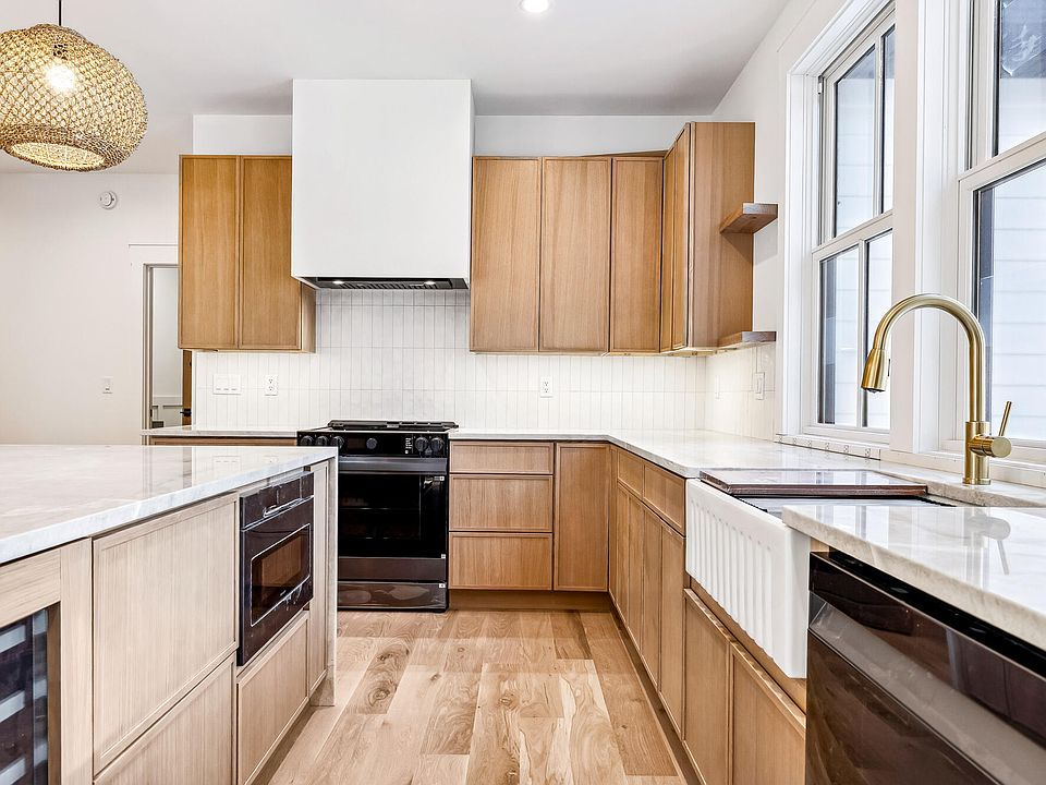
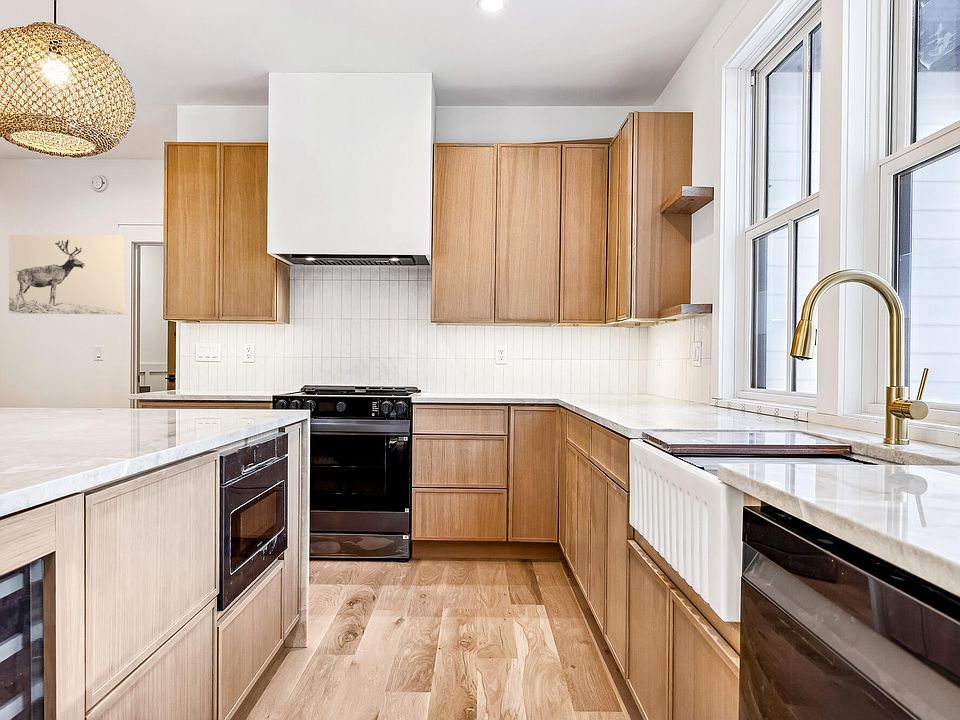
+ wall art [8,234,127,315]
